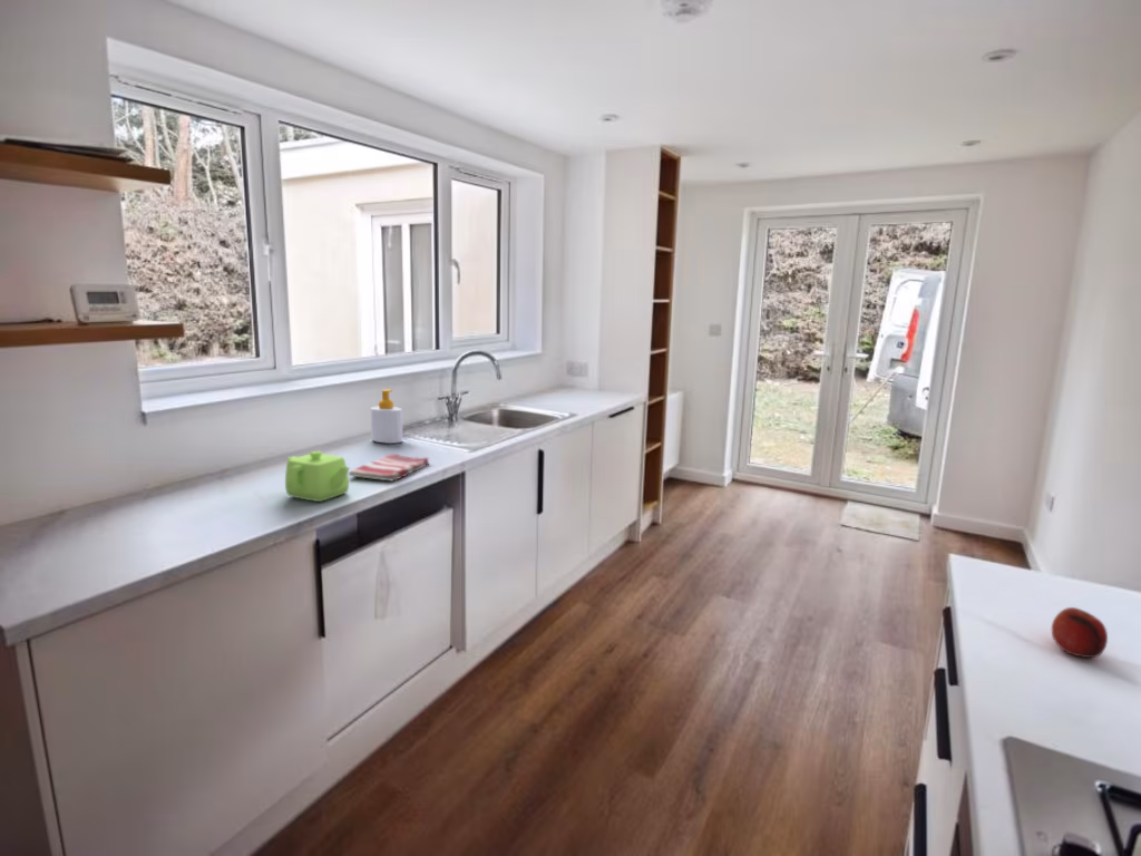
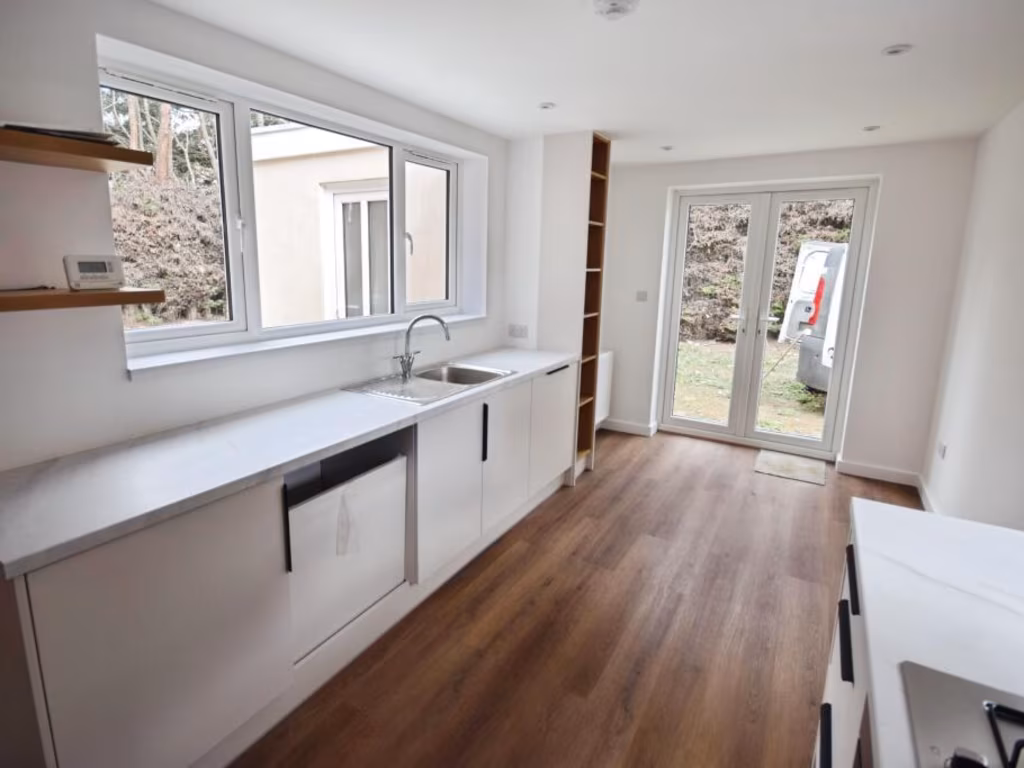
- dish towel [348,453,430,483]
- teapot [284,450,351,503]
- soap bottle [370,388,403,445]
- fruit [1051,606,1109,659]
